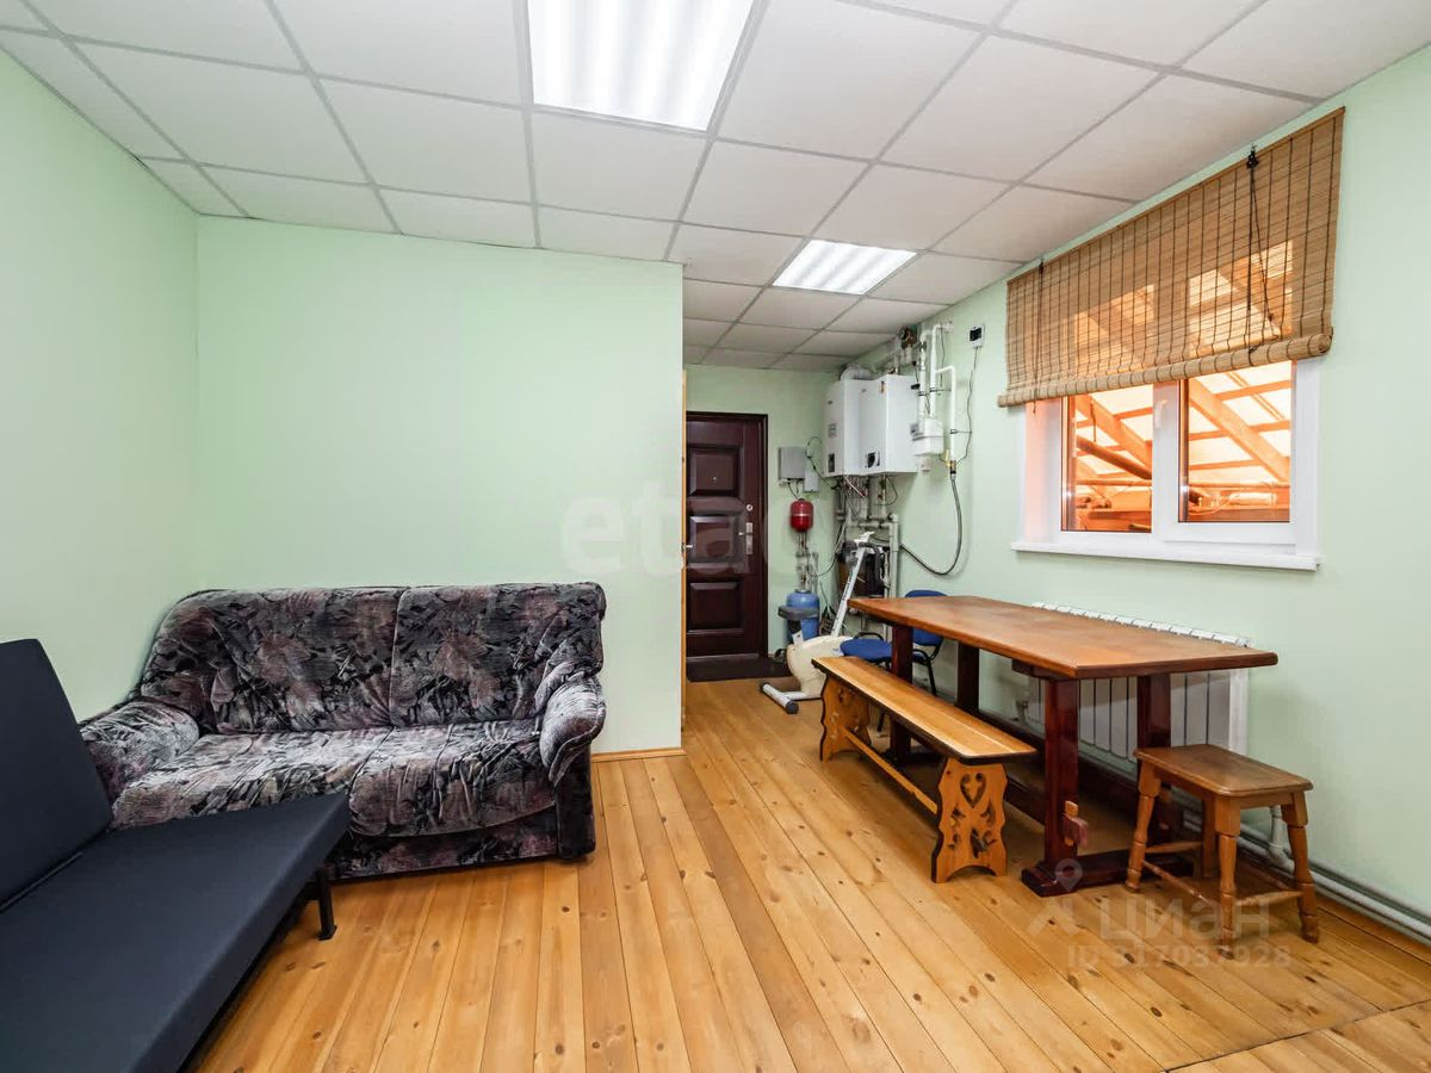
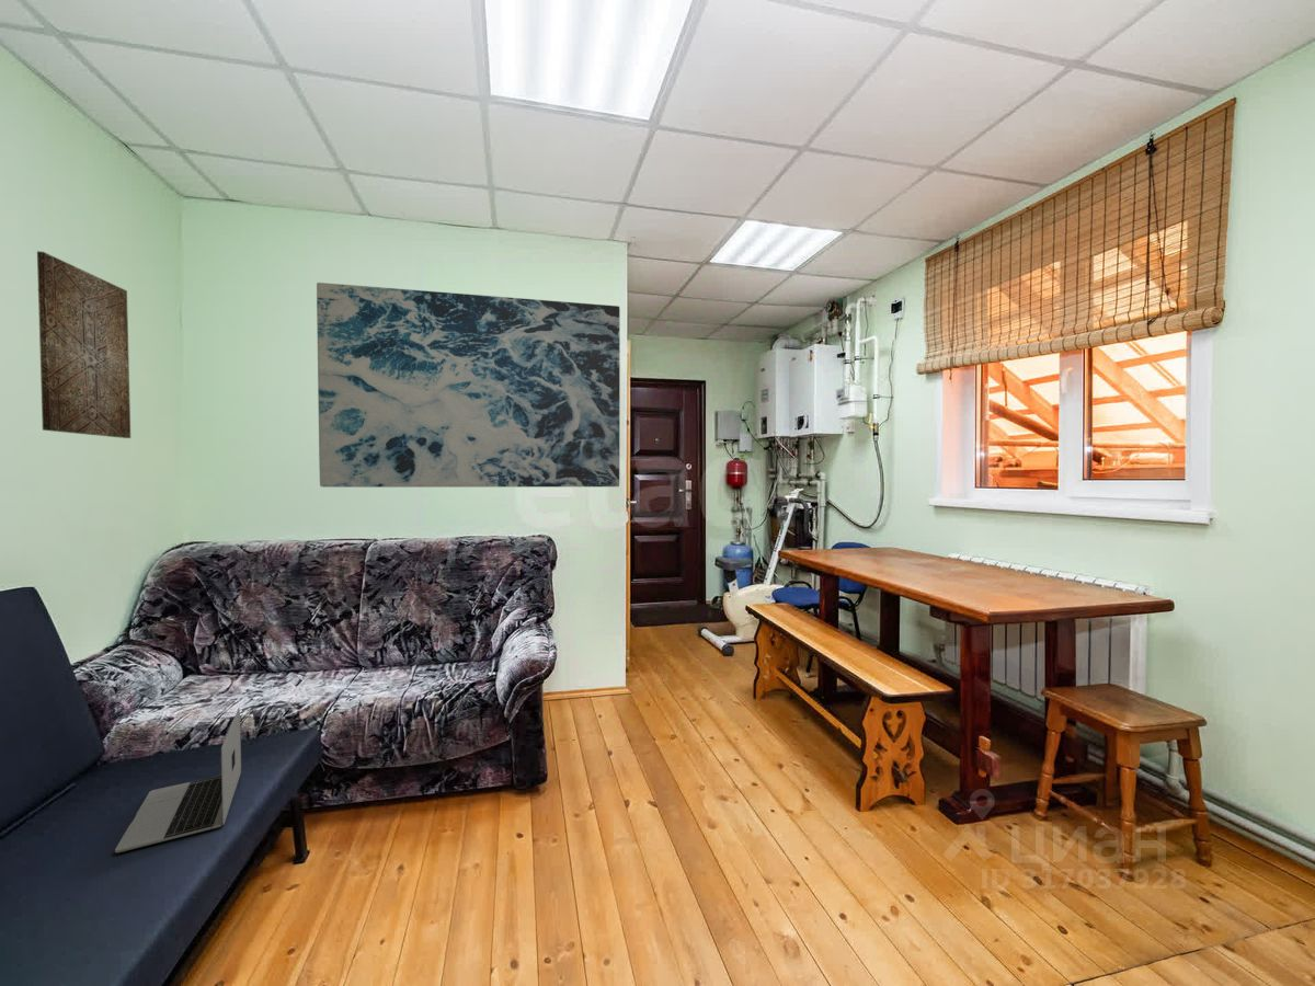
+ wall art [36,250,132,439]
+ laptop [114,707,242,853]
+ wall art [316,282,621,489]
